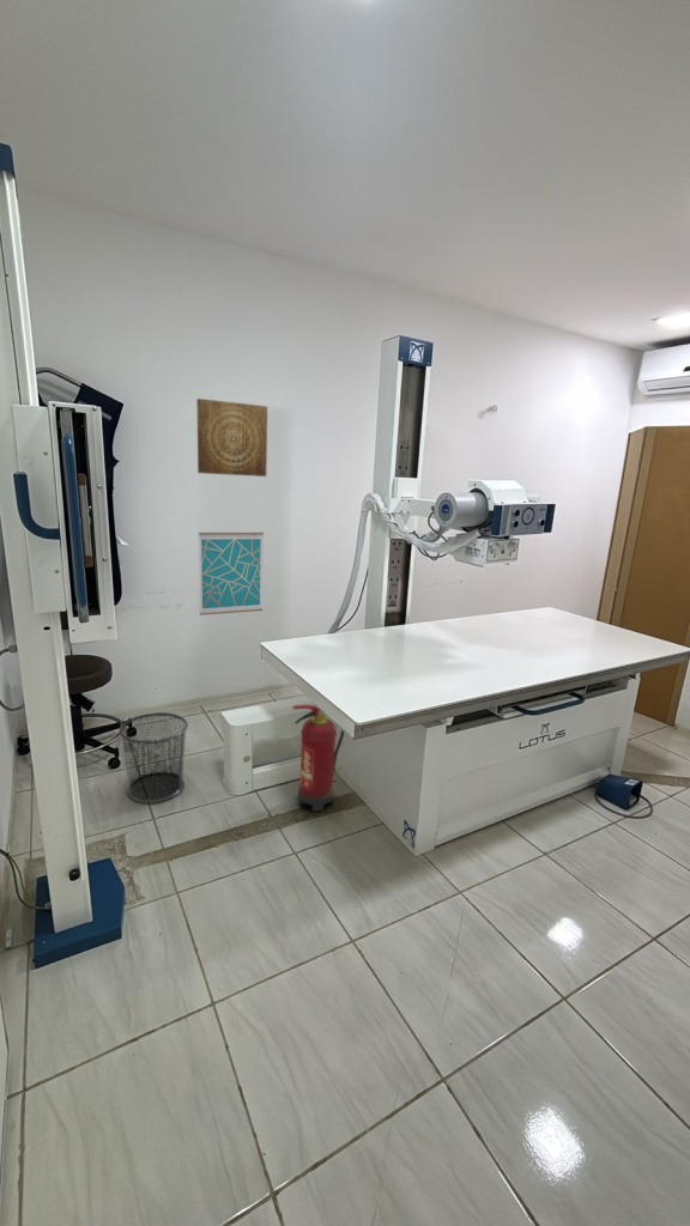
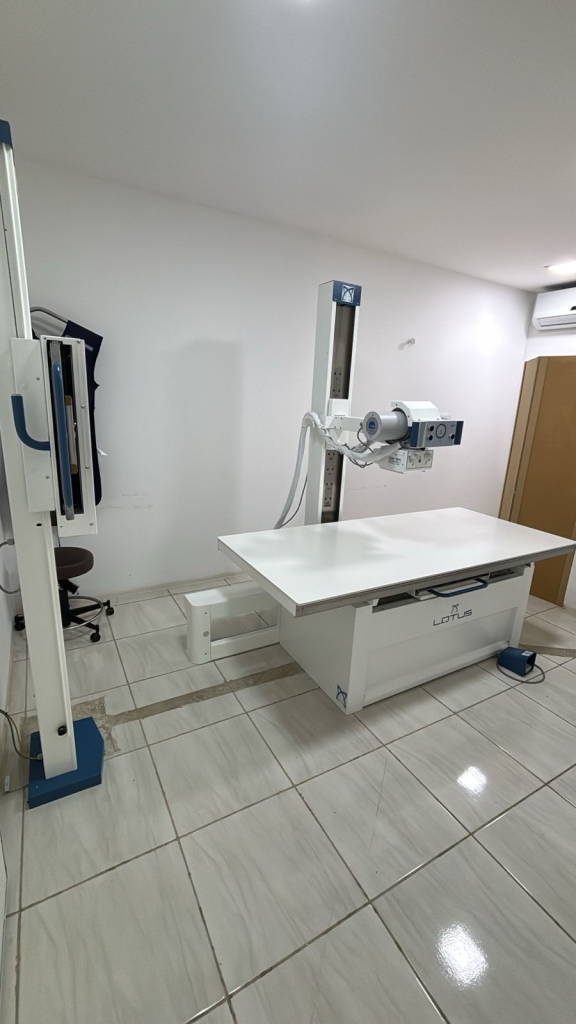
- waste bin [117,711,189,803]
- fire extinguisher [291,704,345,812]
- wall art [198,532,265,617]
- wall art [195,397,268,478]
